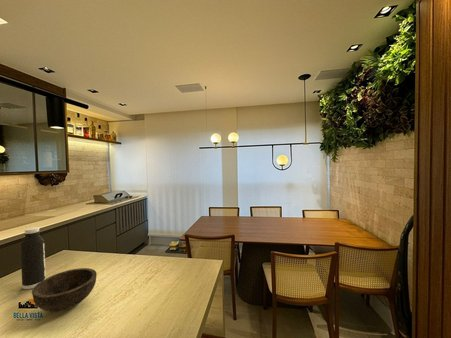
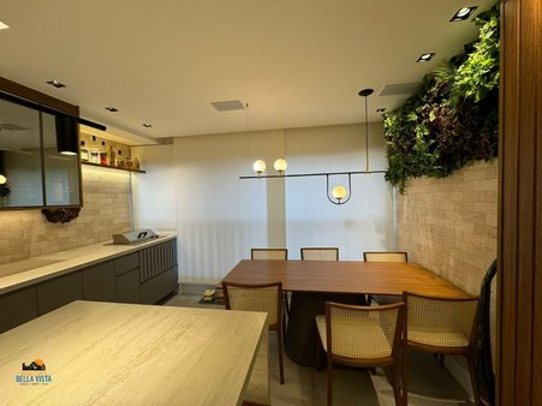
- water bottle [20,226,47,290]
- bowl [31,267,98,312]
